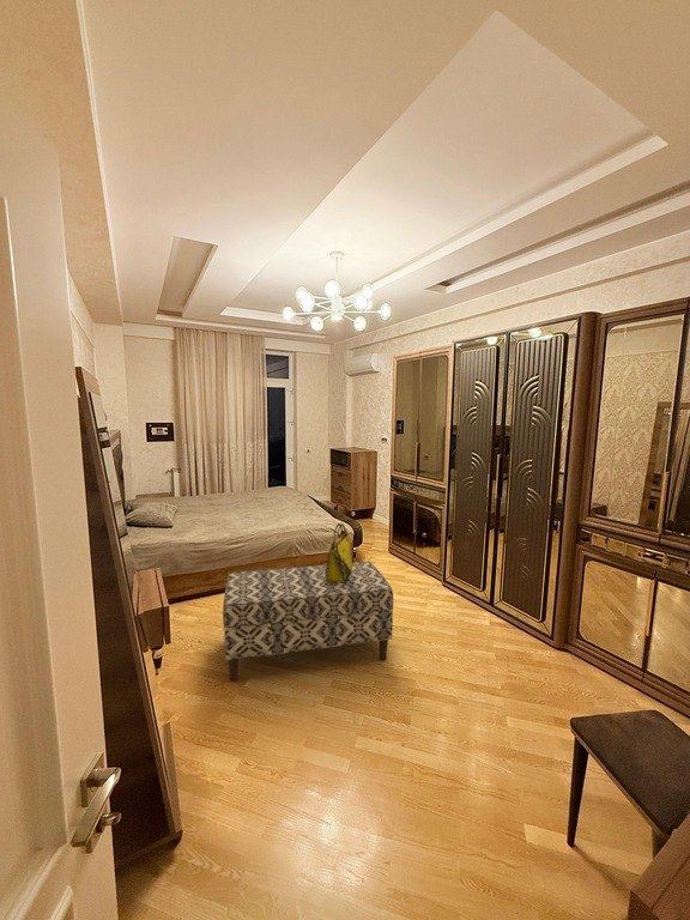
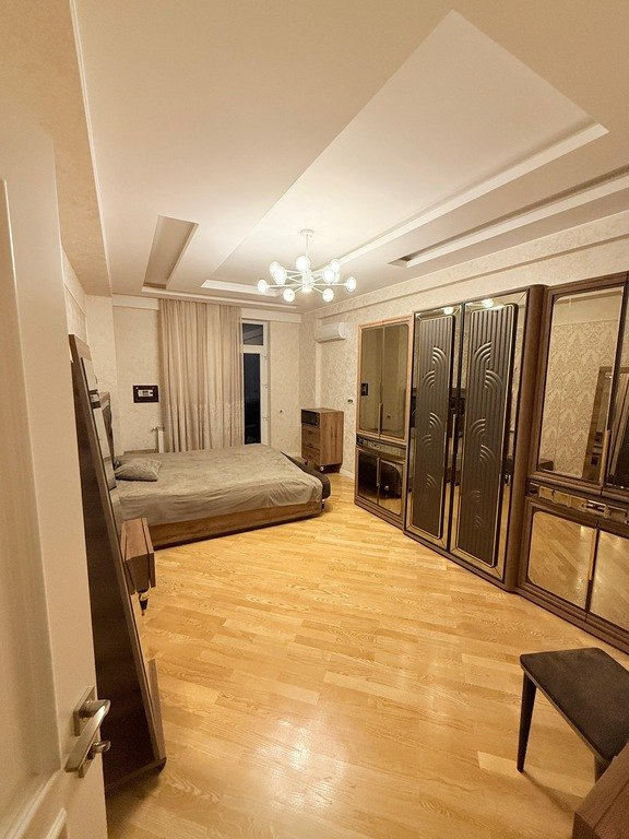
- tote bag [326,522,353,582]
- bench [222,561,394,682]
